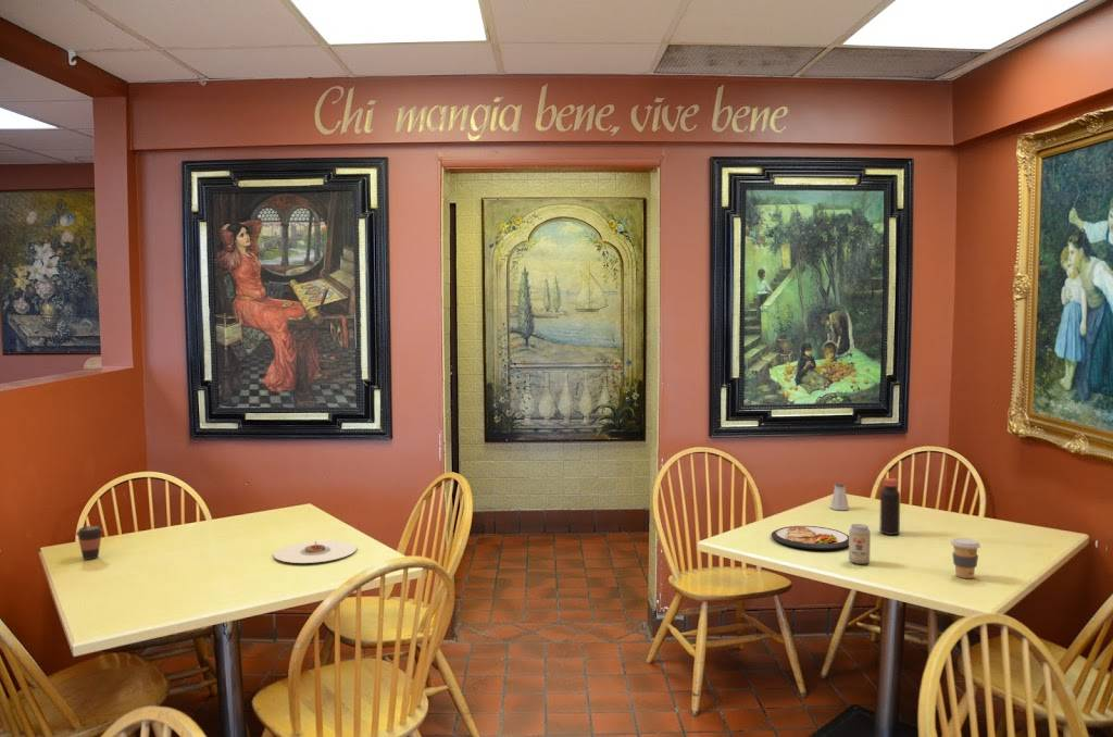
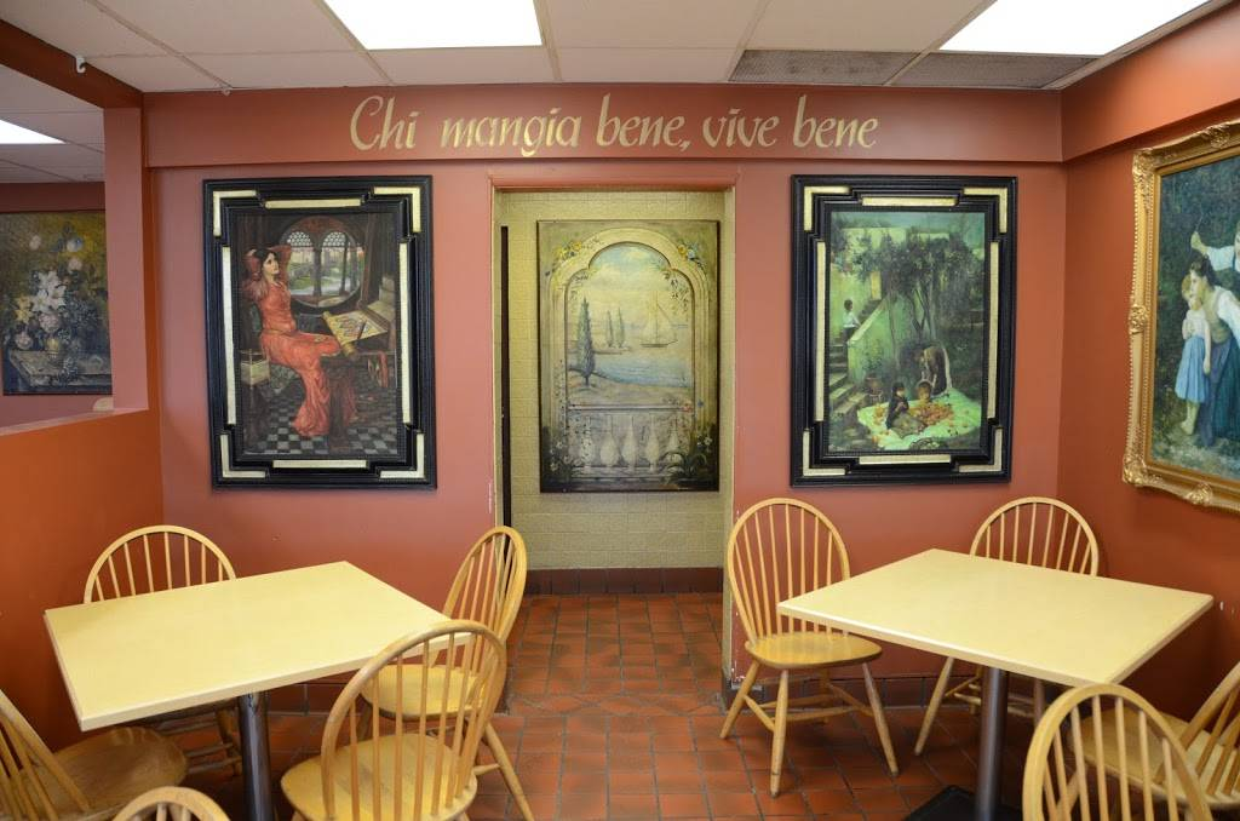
- coffee cup [75,525,104,561]
- dish [771,525,849,551]
- plate [273,539,358,564]
- coffee cup [950,537,981,579]
- saltshaker [829,483,850,511]
- bottle [878,477,901,536]
- beverage can [848,523,872,565]
